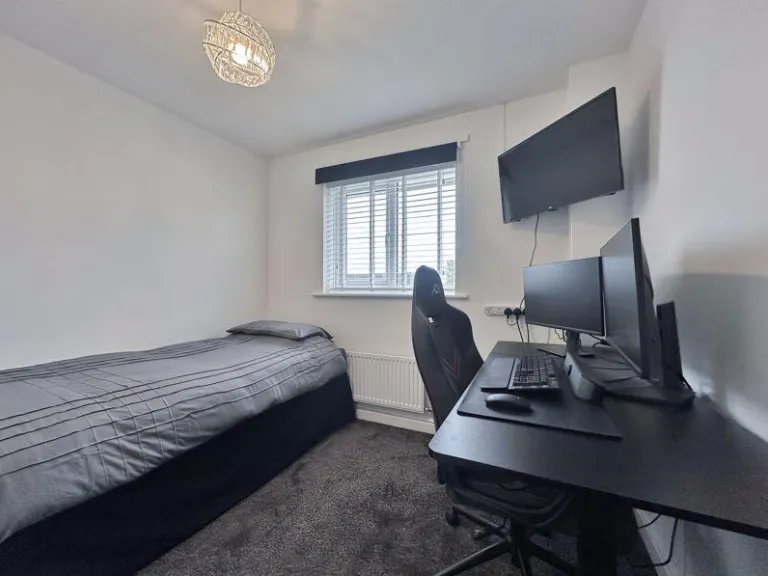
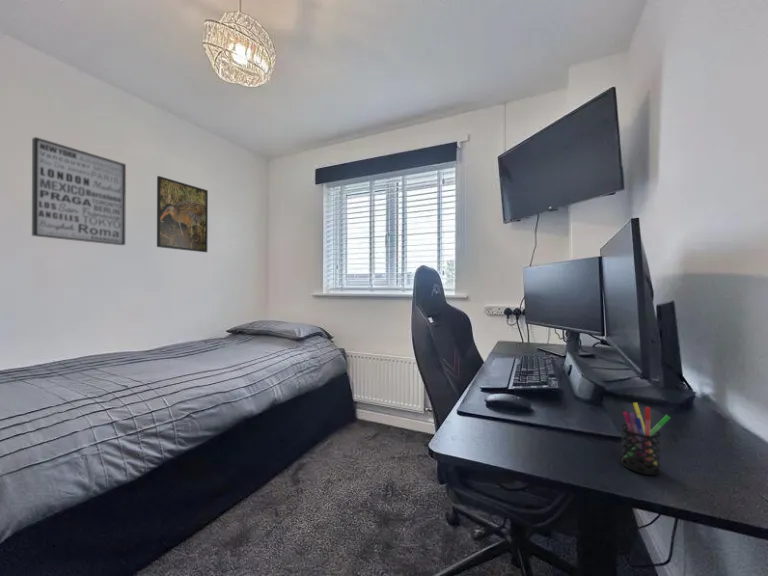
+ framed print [156,175,209,253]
+ wall art [31,136,127,246]
+ pen holder [620,402,671,476]
